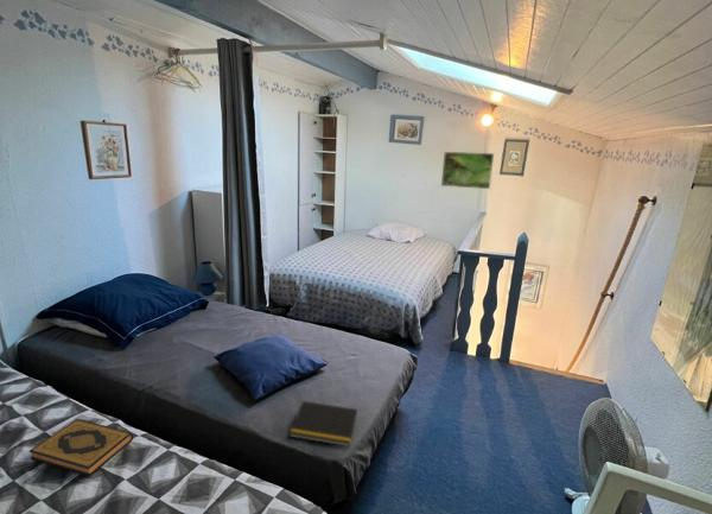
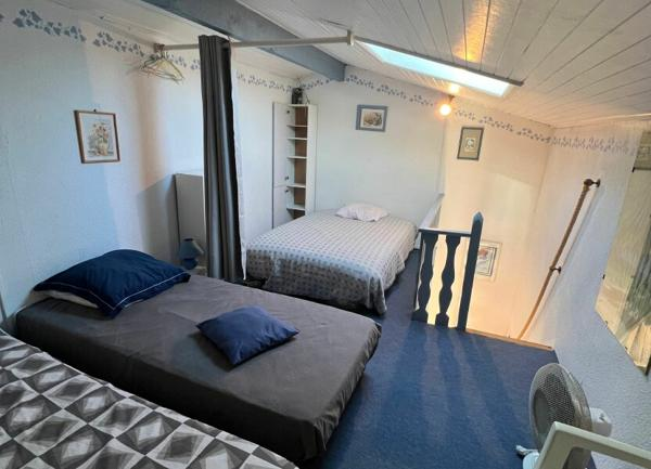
- notepad [288,400,358,448]
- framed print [440,151,495,190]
- hardback book [28,418,134,477]
